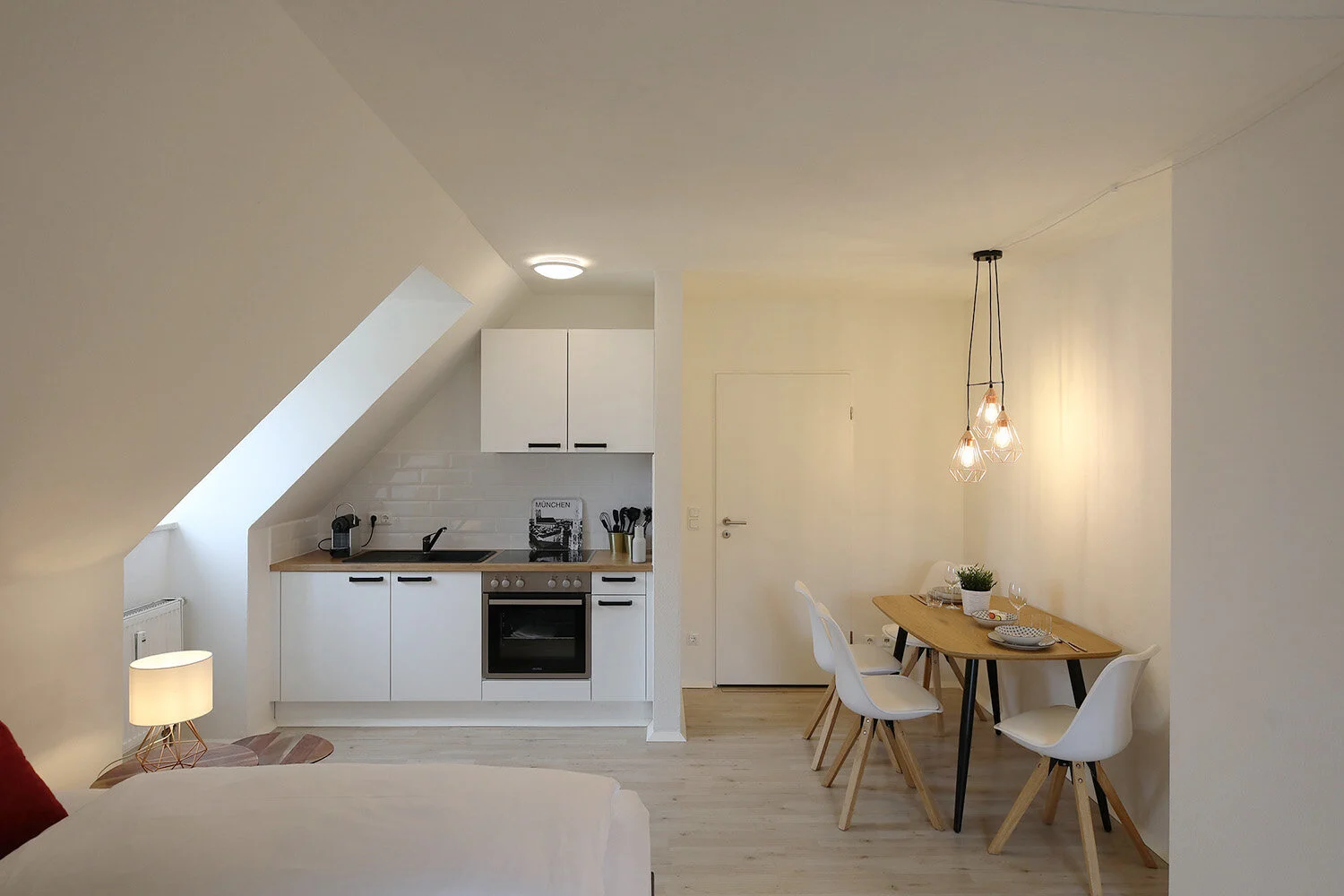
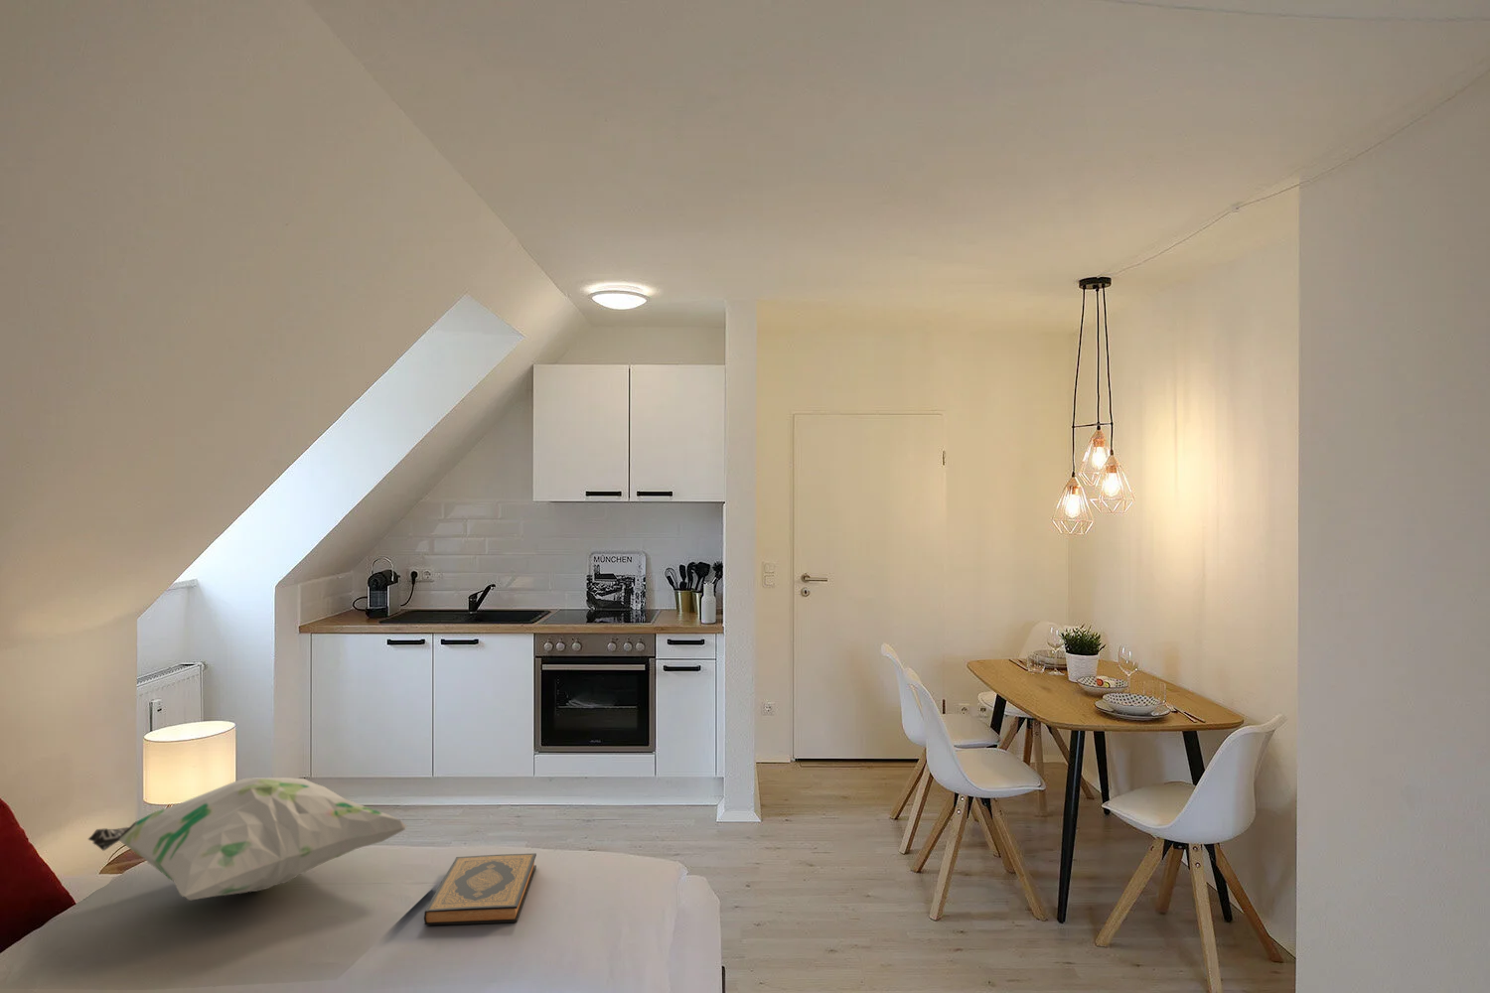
+ decorative pillow [88,777,408,902]
+ hardback book [423,852,538,925]
